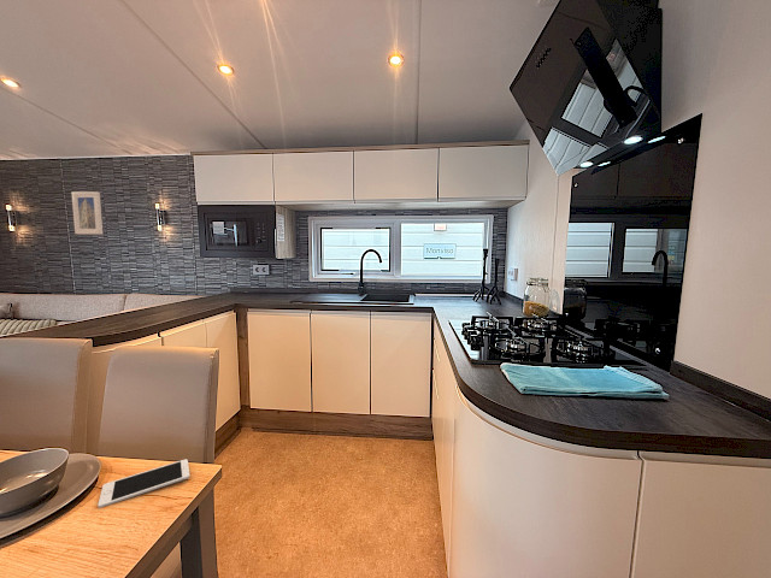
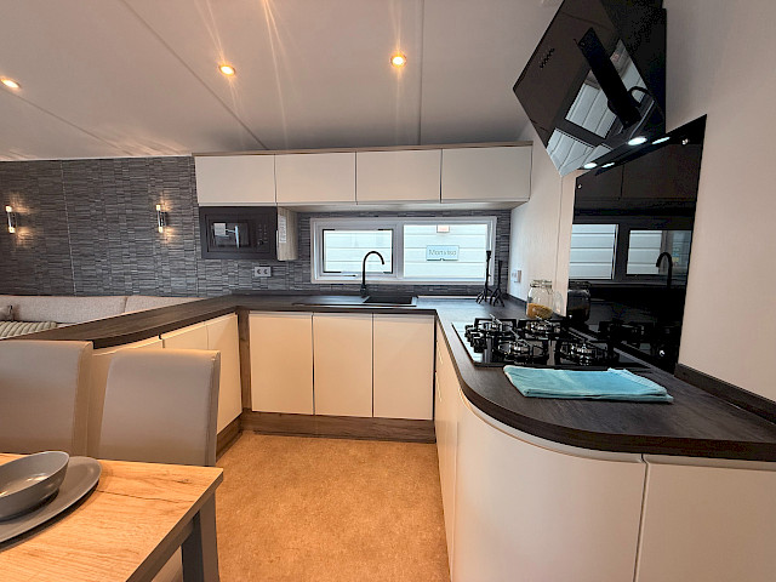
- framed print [71,190,104,235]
- cell phone [98,458,190,509]
